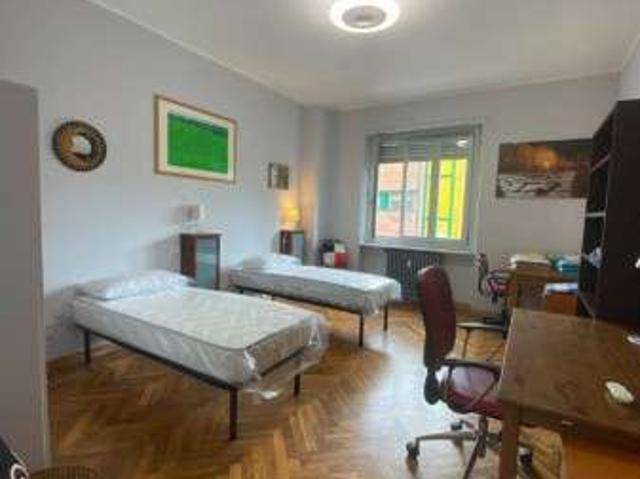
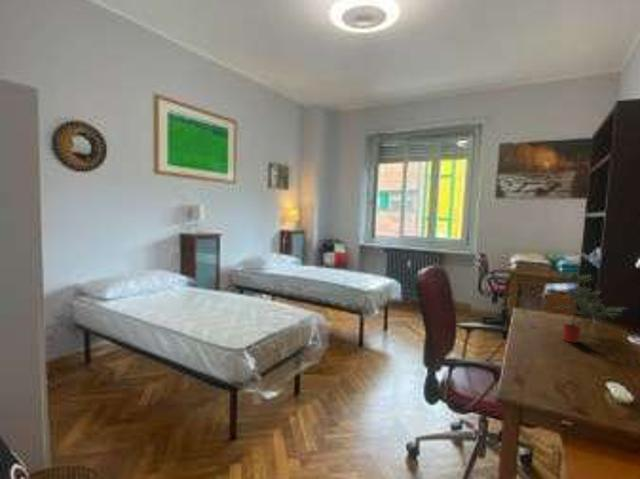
+ potted plant [542,271,628,344]
